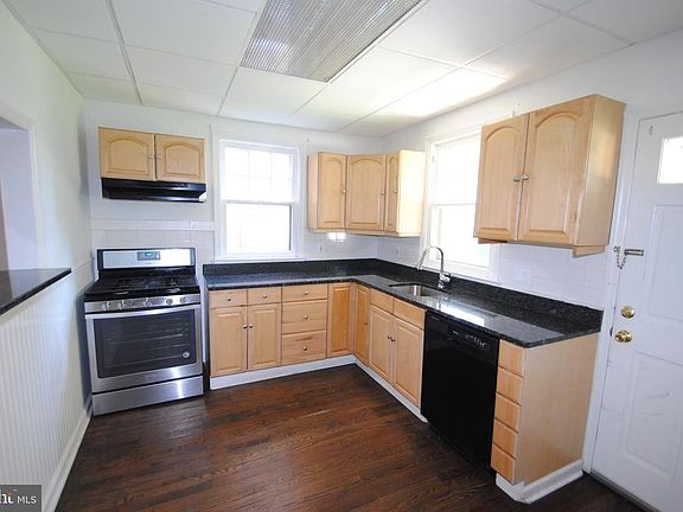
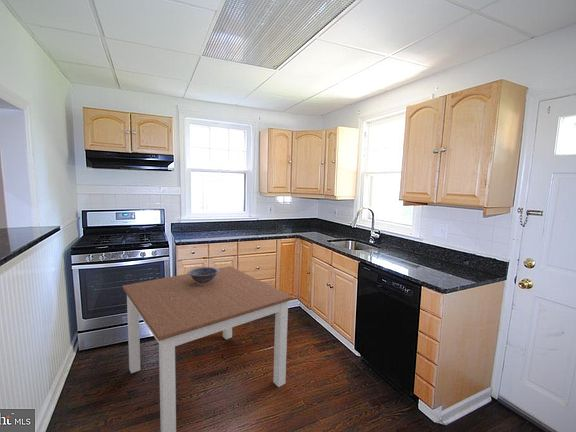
+ decorative bowl [187,266,219,285]
+ dining table [121,265,294,432]
